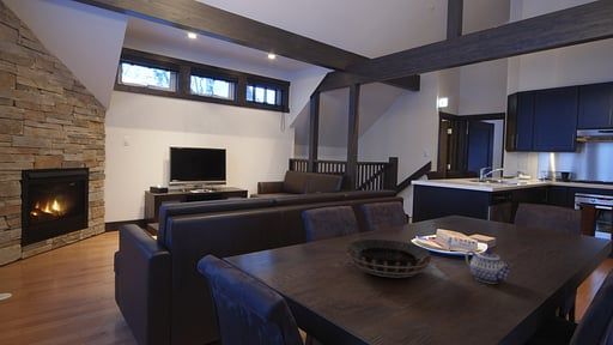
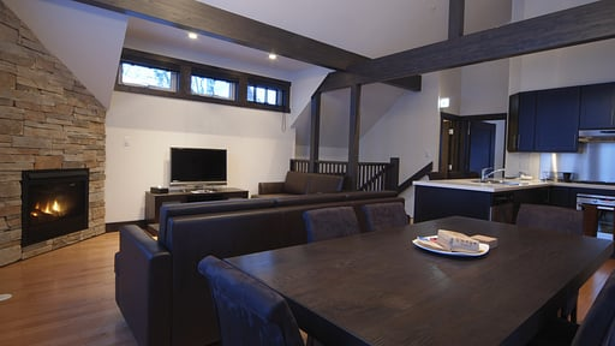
- decorative bowl [345,238,433,278]
- teapot [465,248,514,284]
